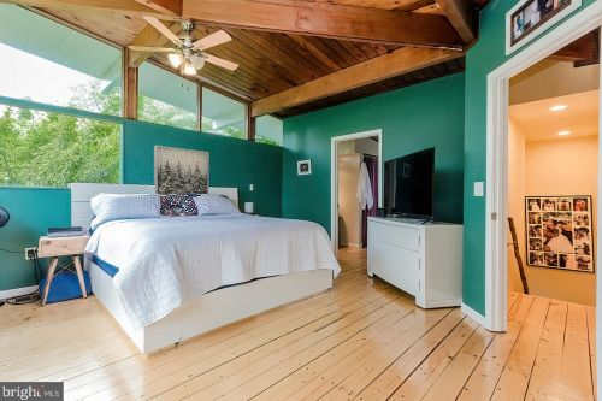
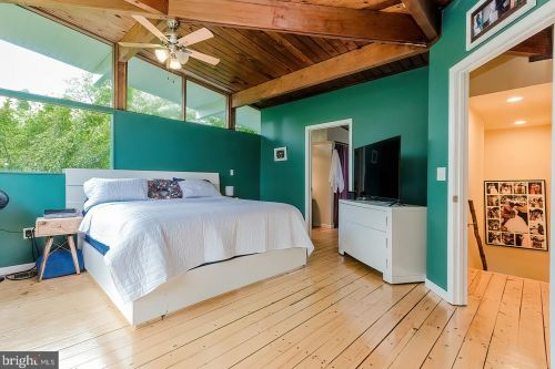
- wall art [153,145,211,196]
